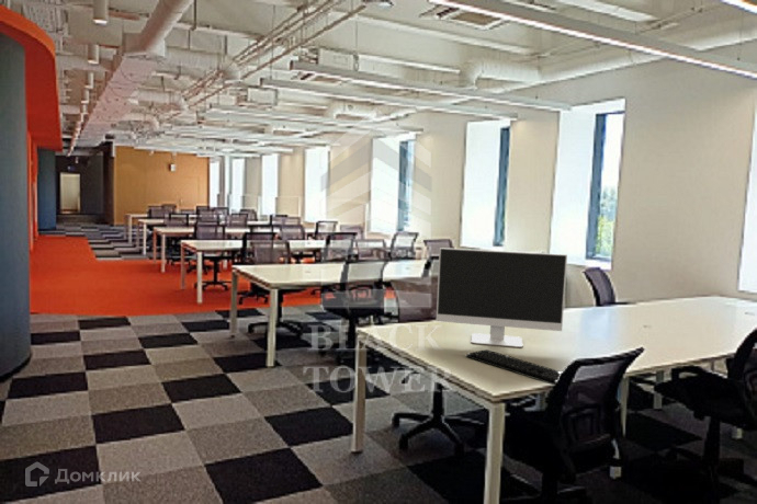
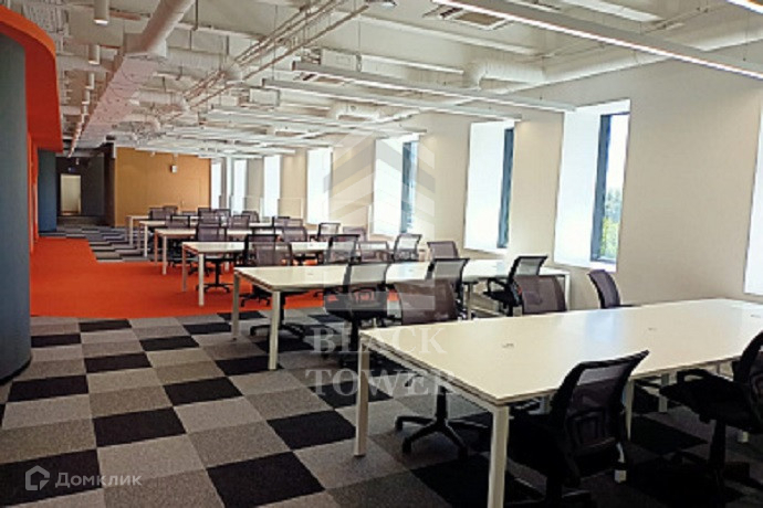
- keyboard [465,348,563,386]
- computer monitor [436,247,568,348]
